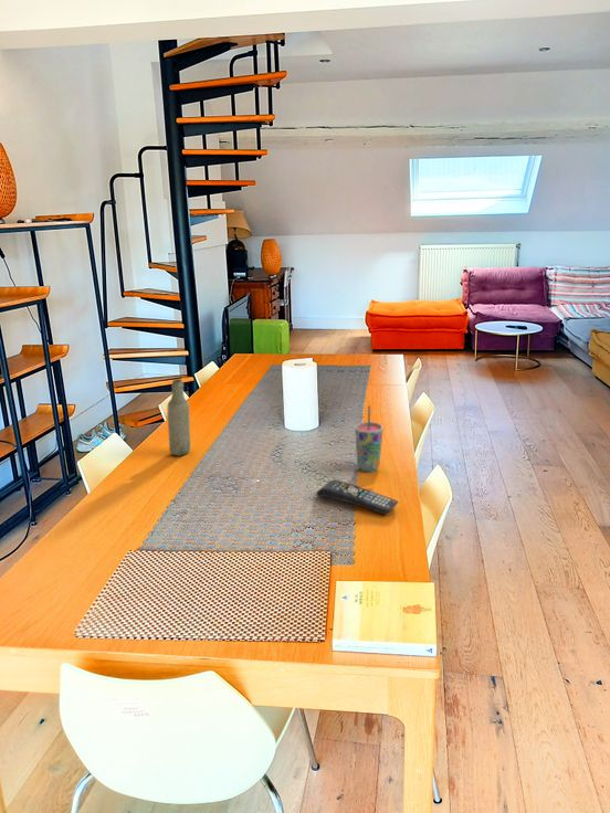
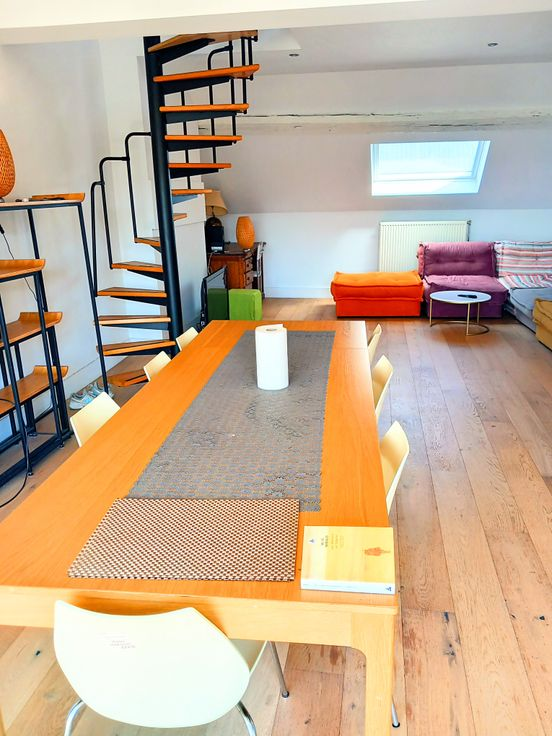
- remote control [315,478,399,516]
- bottle [167,378,191,457]
- cup [354,404,383,473]
